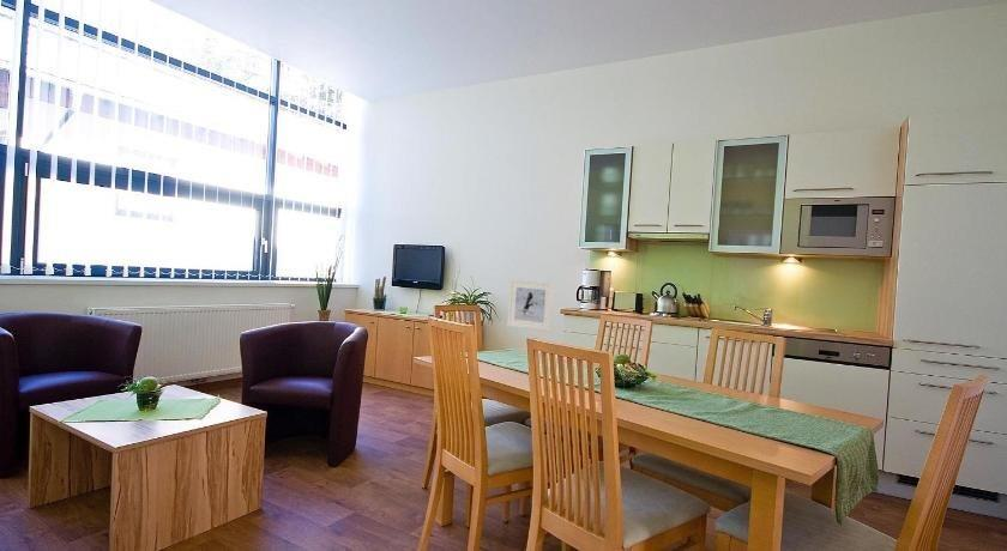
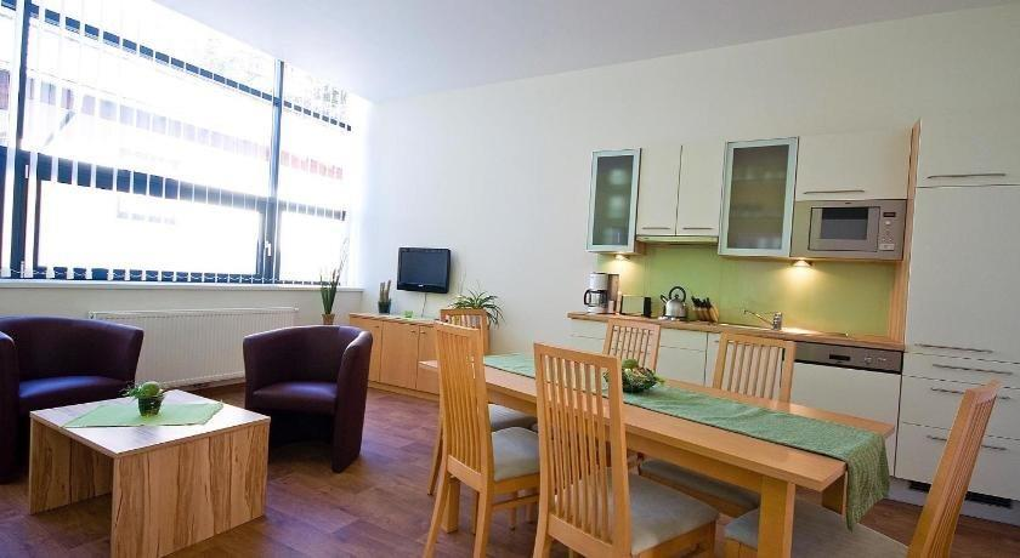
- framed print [506,278,555,333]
